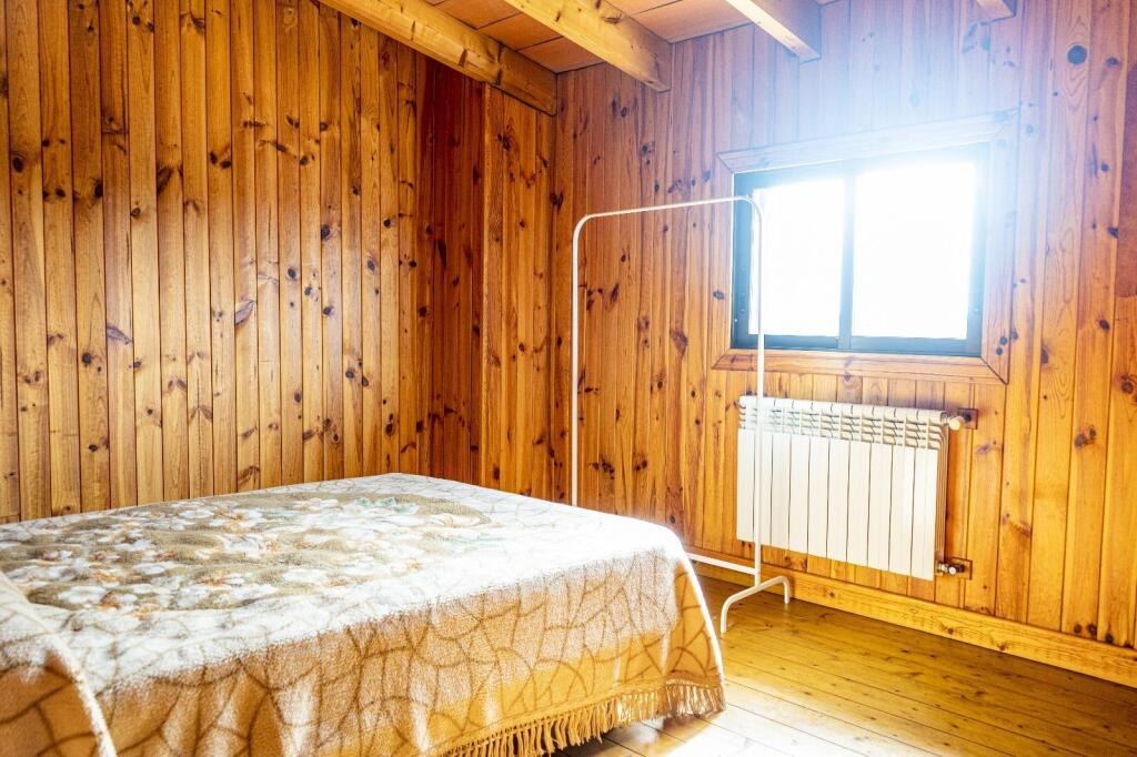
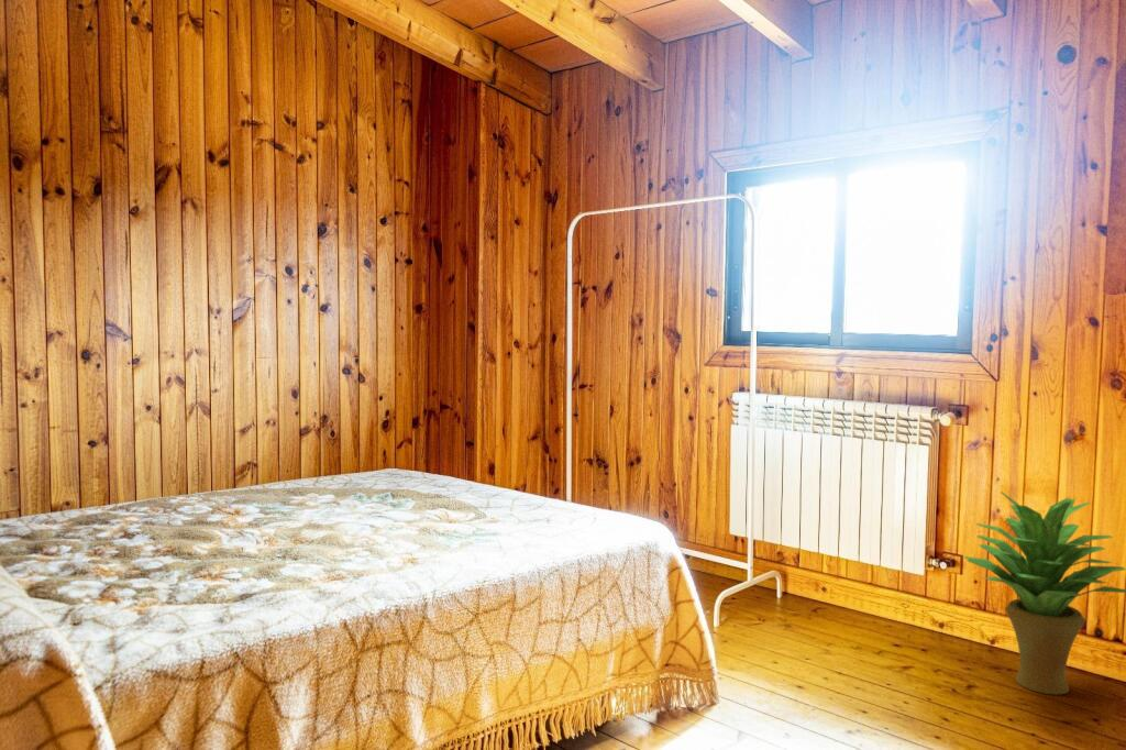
+ potted plant [962,490,1126,696]
